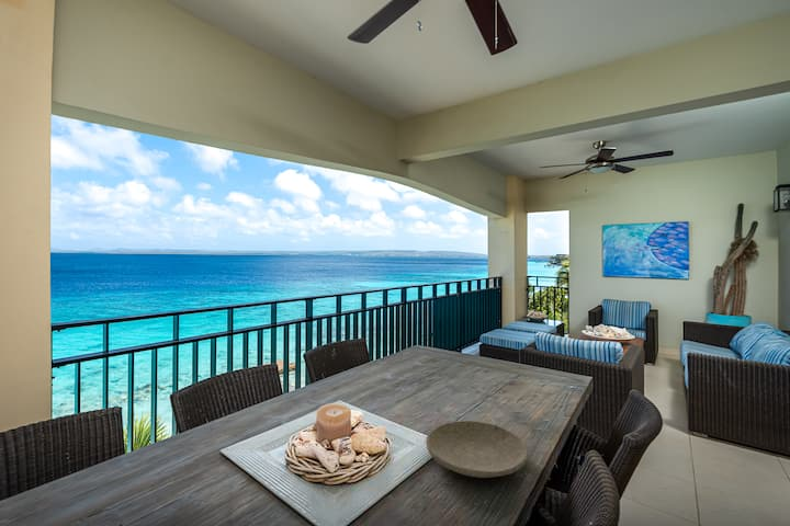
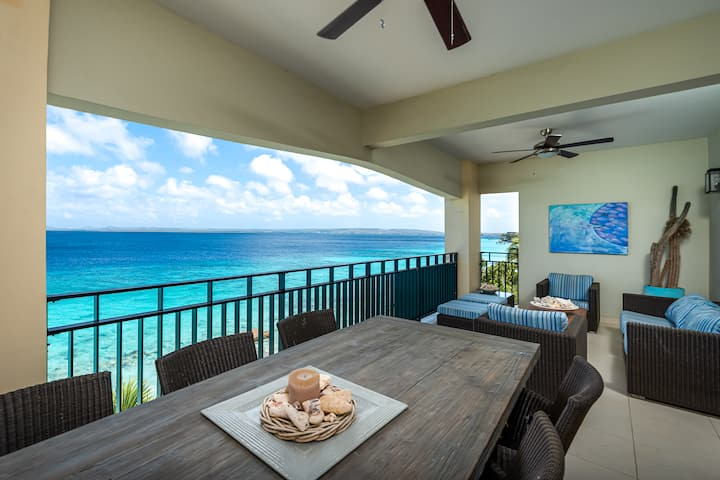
- plate [425,420,530,479]
